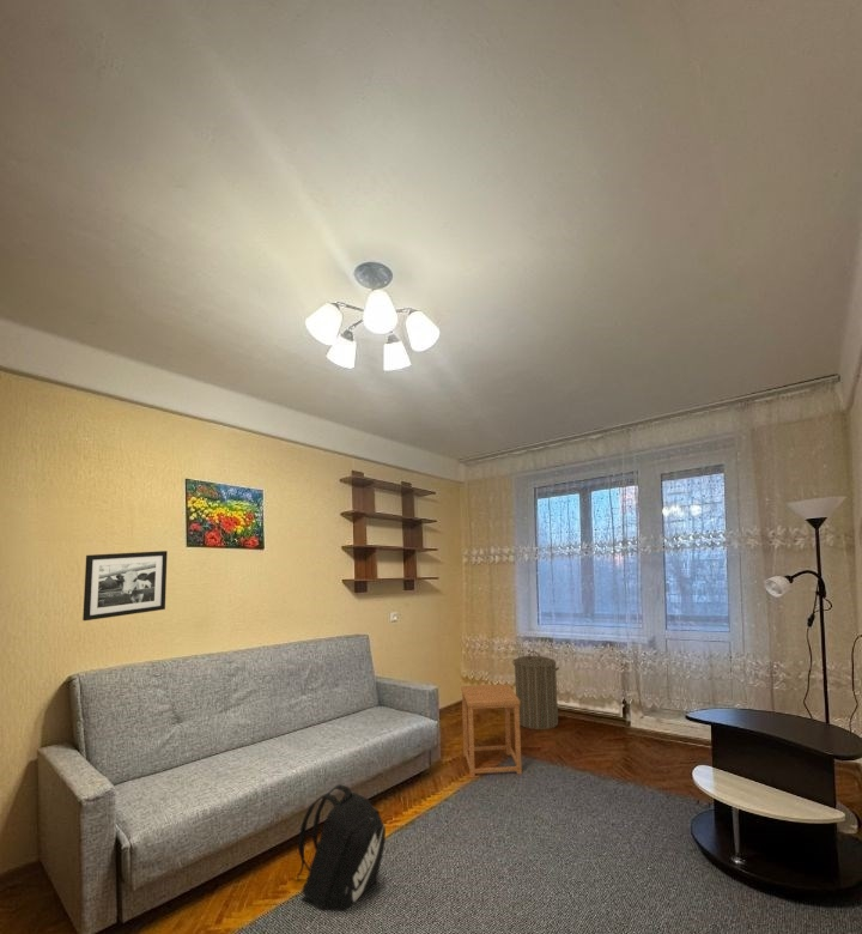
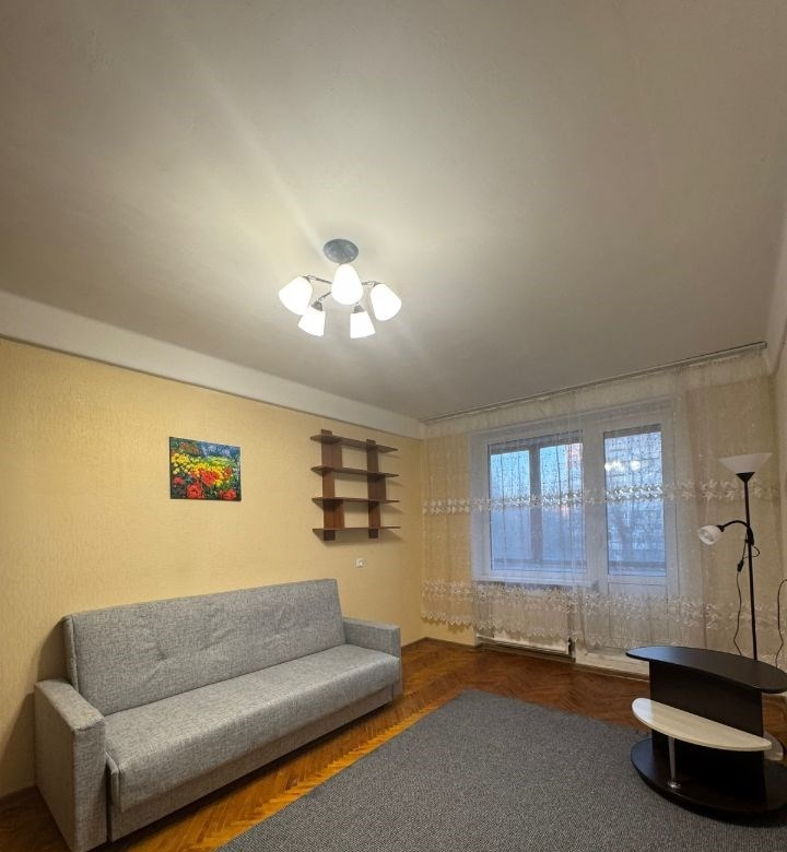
- side table [460,683,523,778]
- picture frame [81,550,169,621]
- laundry hamper [511,650,560,730]
- backpack [295,783,387,912]
